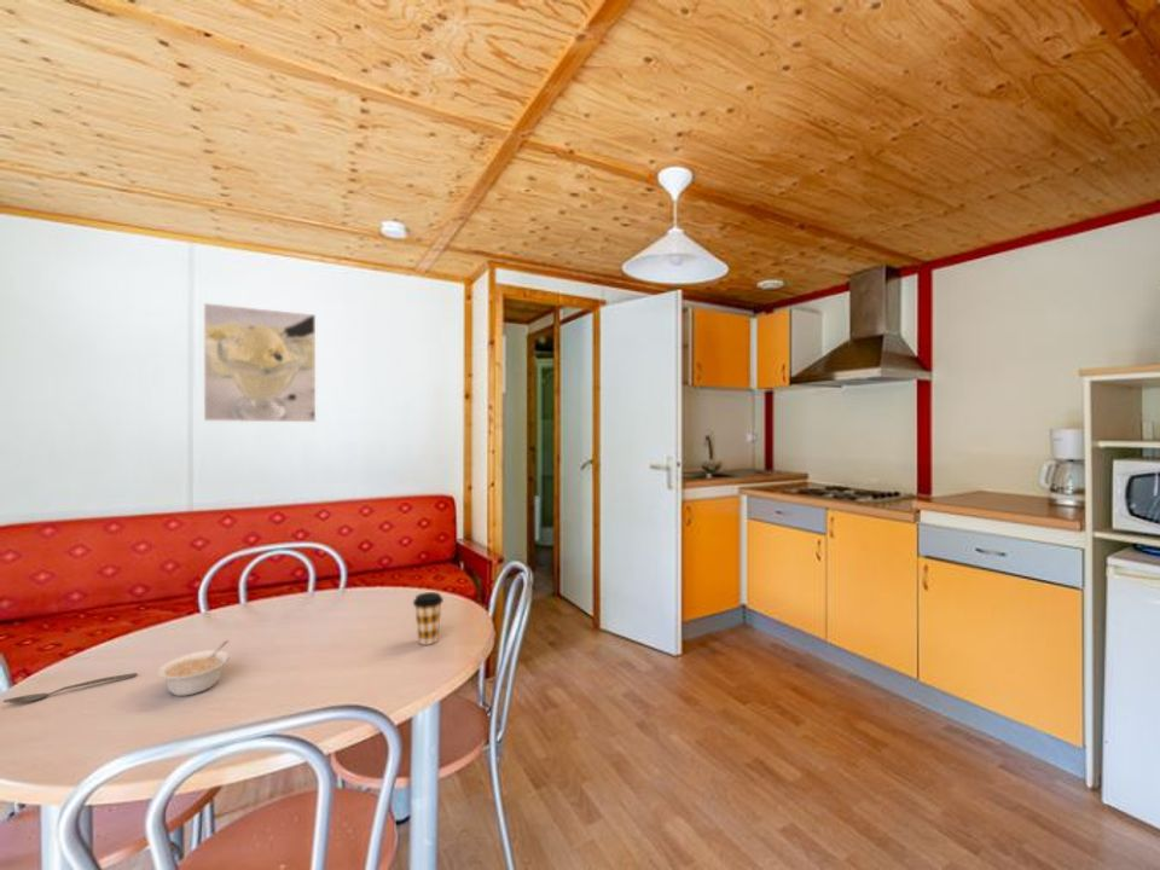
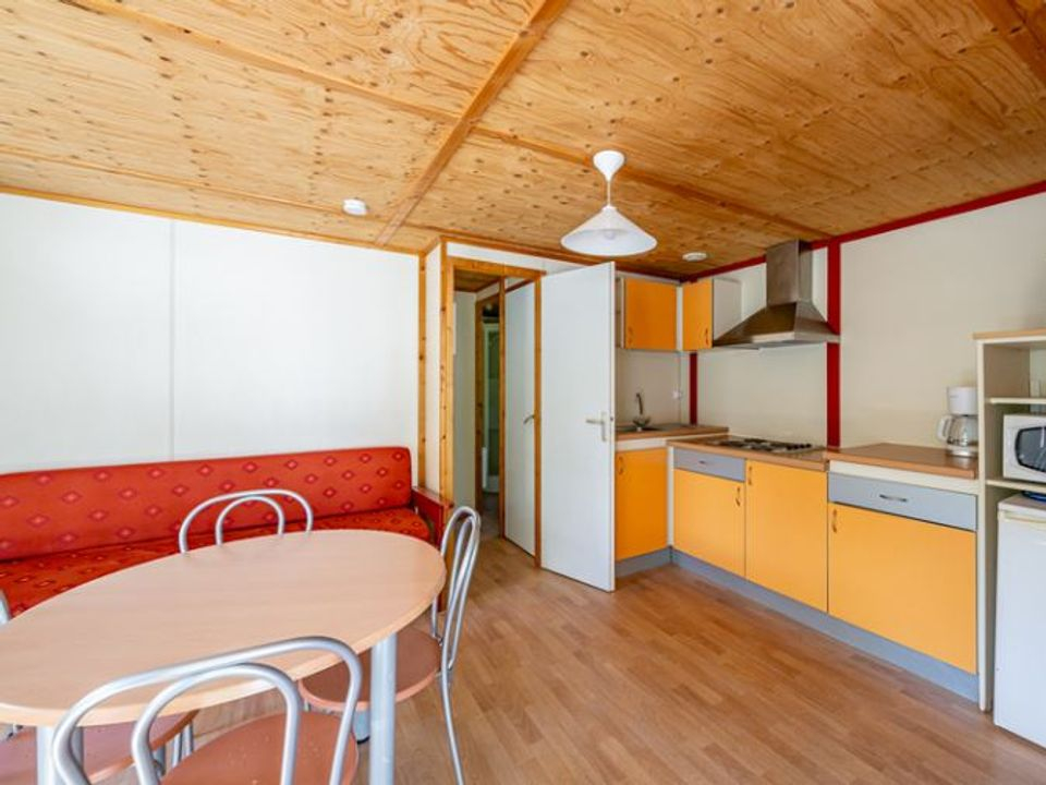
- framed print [203,302,317,423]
- coffee cup [412,591,445,646]
- legume [156,639,231,697]
- spoon [1,672,138,704]
